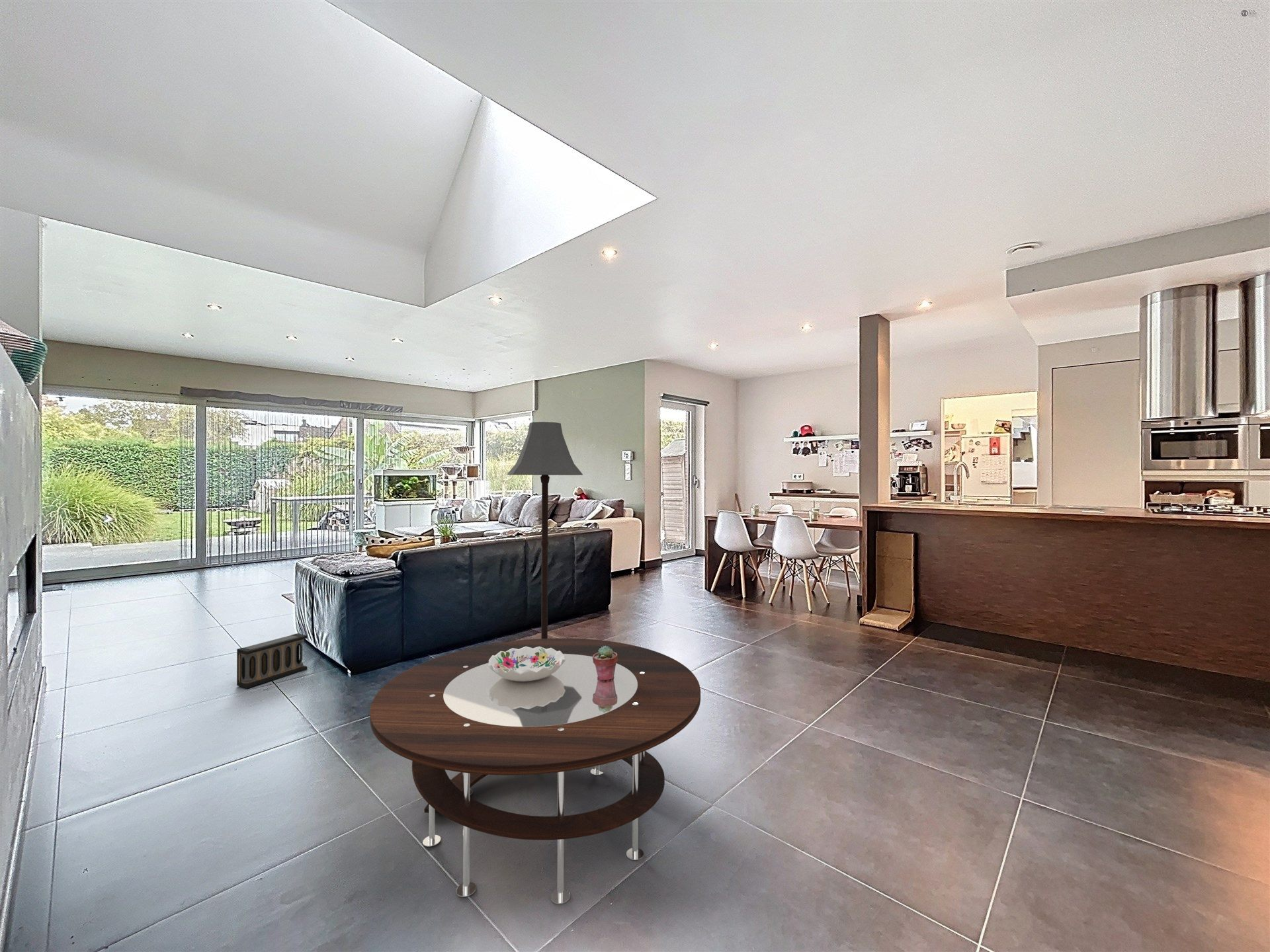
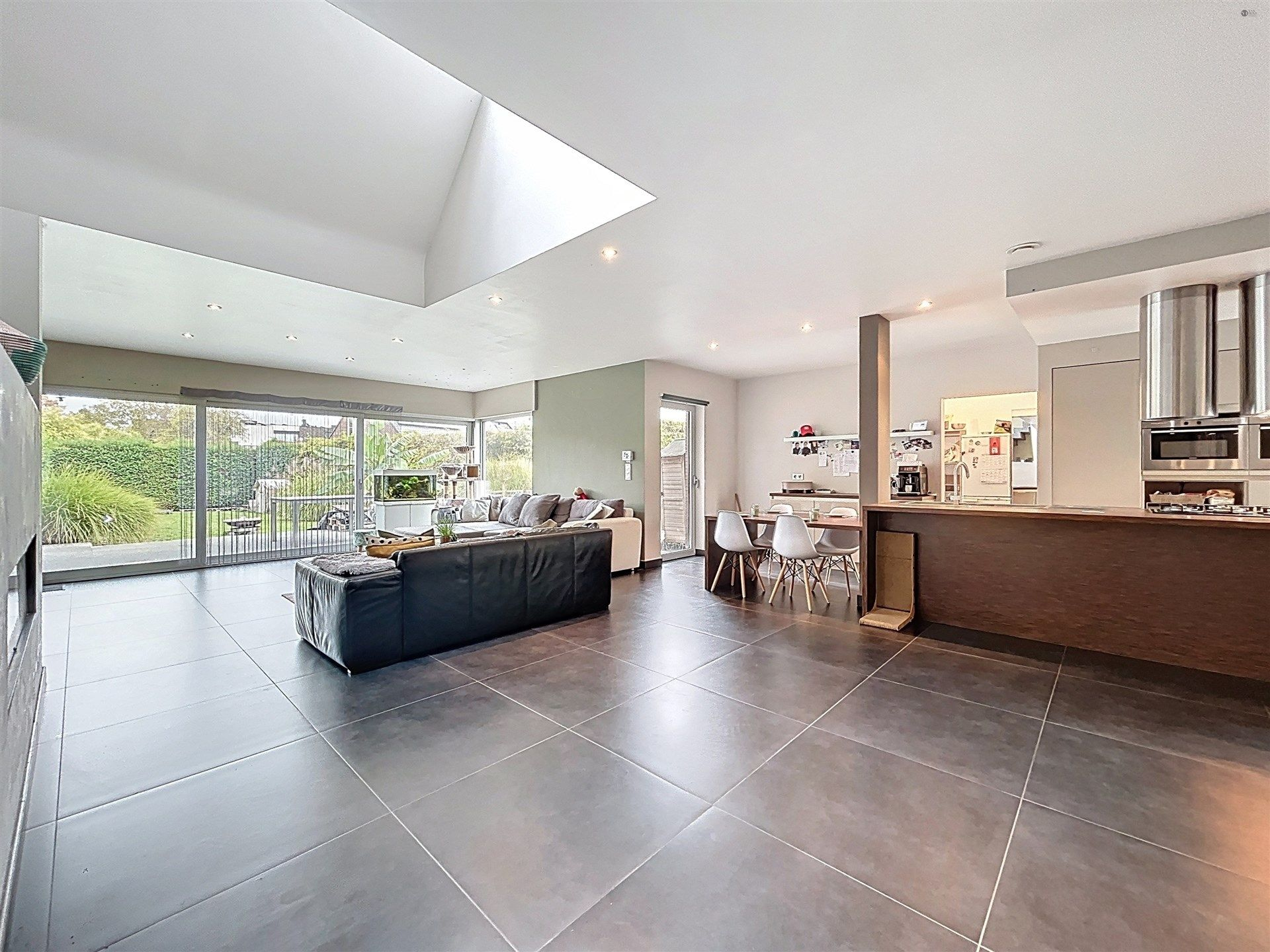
- coffee table [369,637,701,904]
- floor lamp [507,421,583,639]
- decorative bowl [488,647,566,682]
- speaker [236,633,308,689]
- potted succulent [593,646,618,681]
